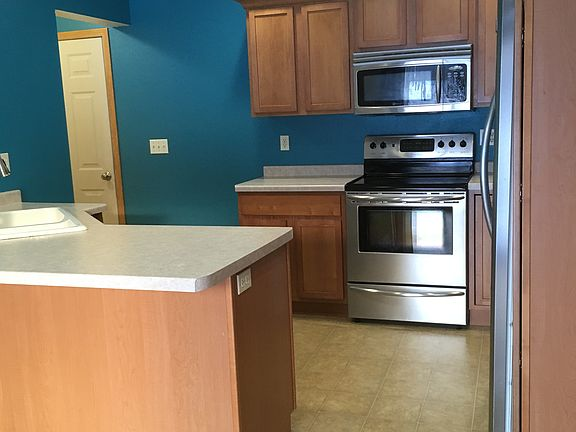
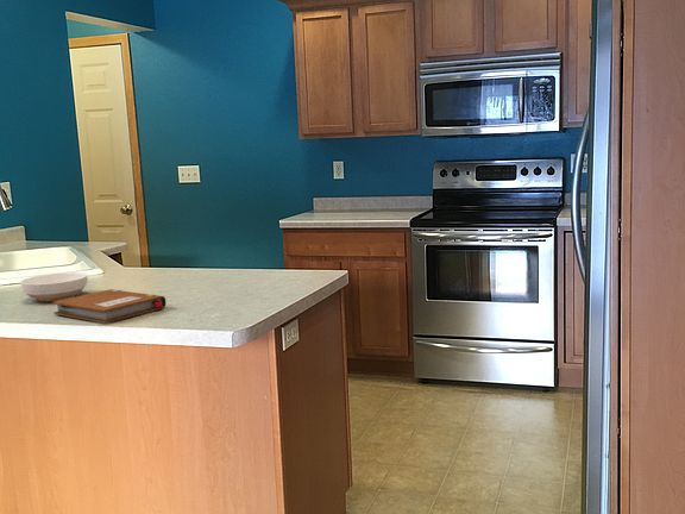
+ bowl [19,271,89,302]
+ notebook [51,288,168,325]
